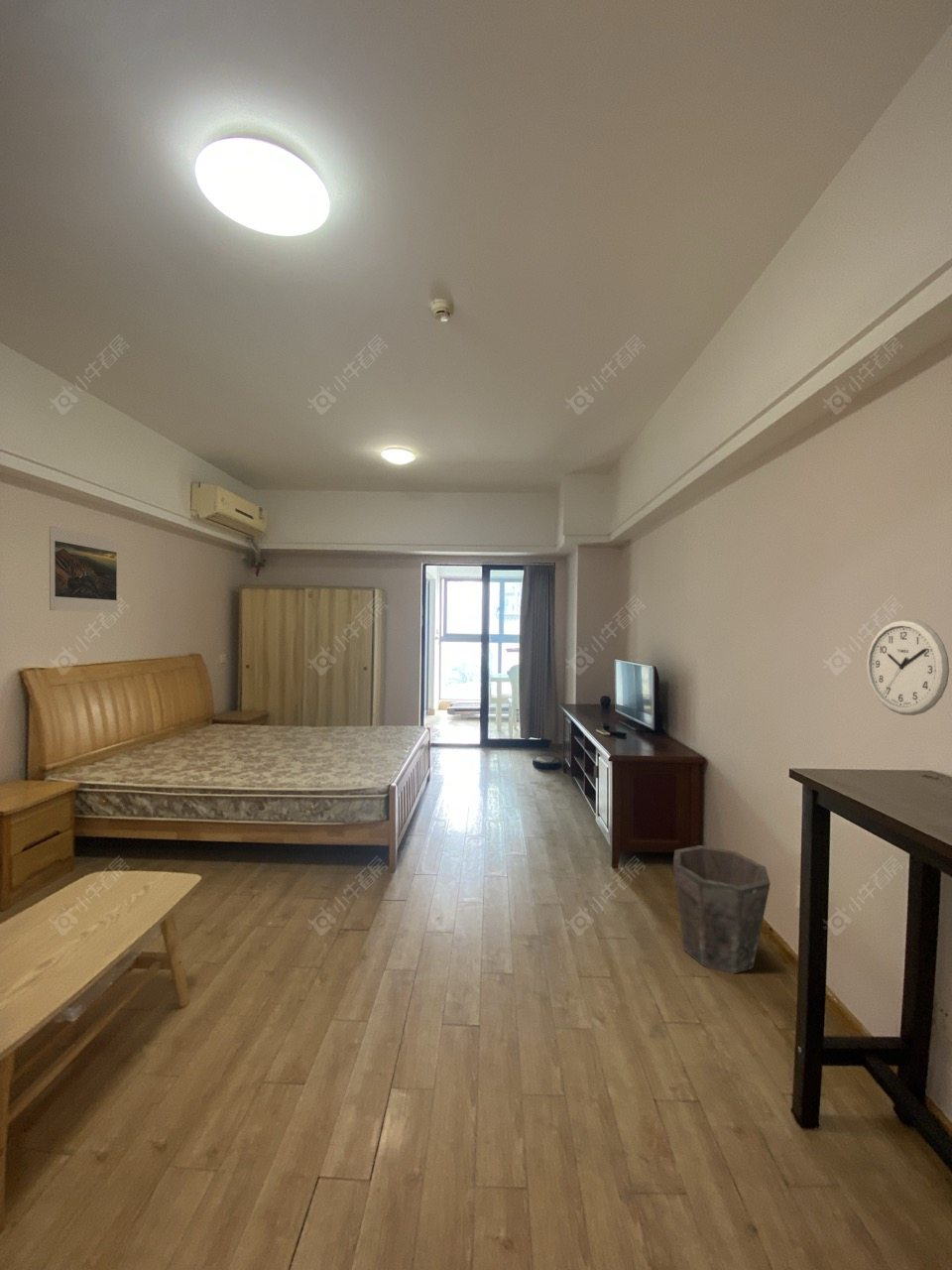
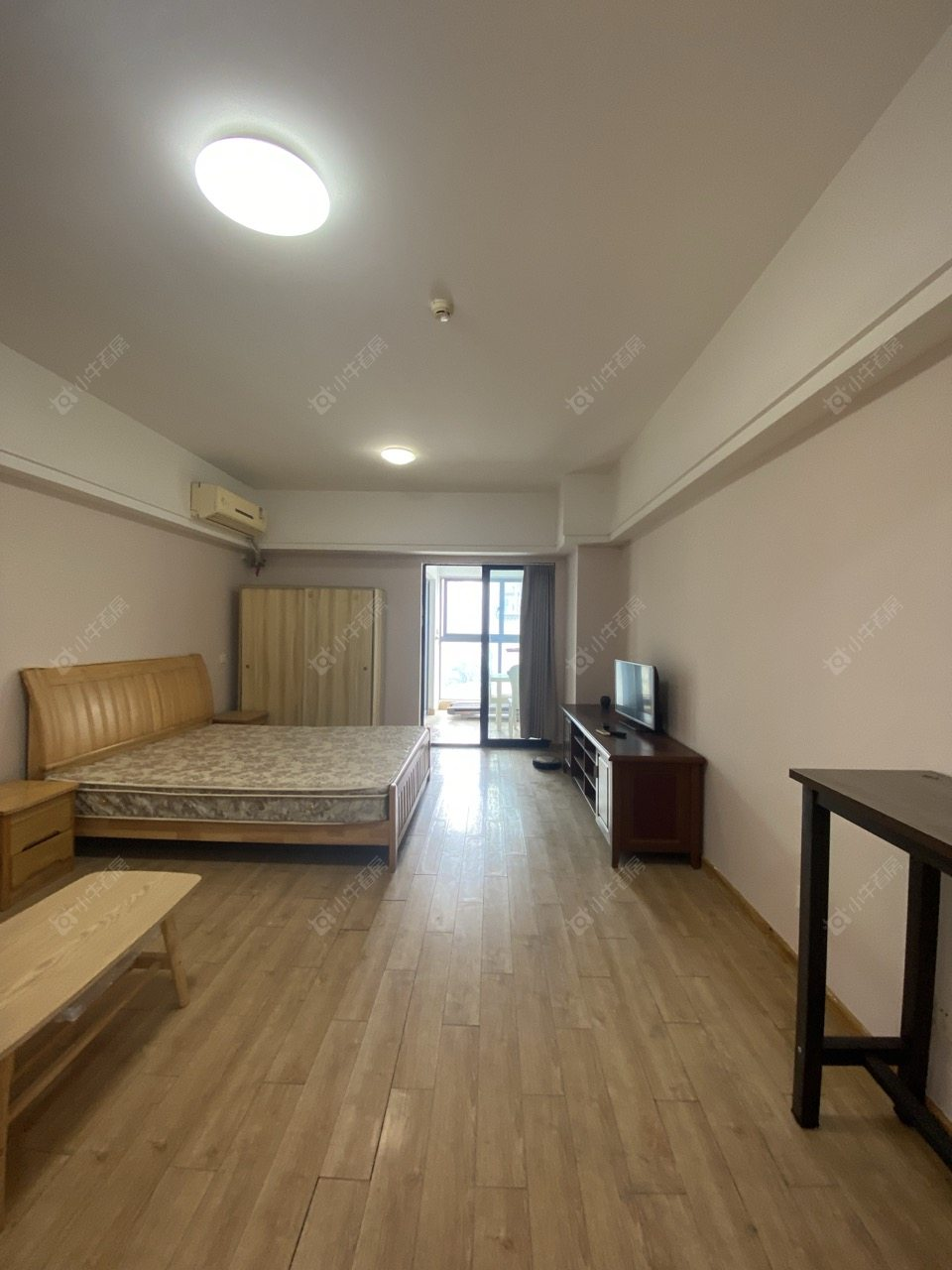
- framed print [49,526,118,613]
- wall clock [866,617,950,716]
- waste bin [672,844,772,975]
